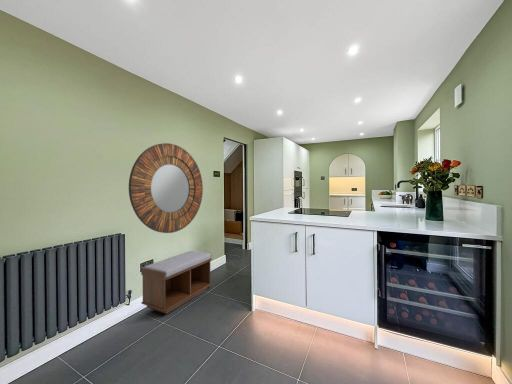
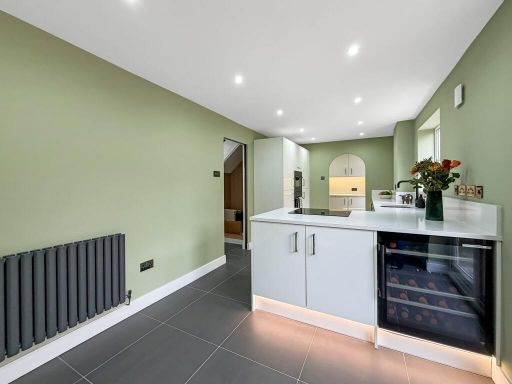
- bench [140,250,213,315]
- home mirror [128,142,204,234]
